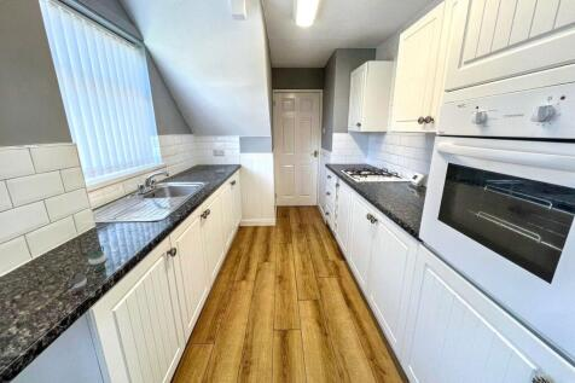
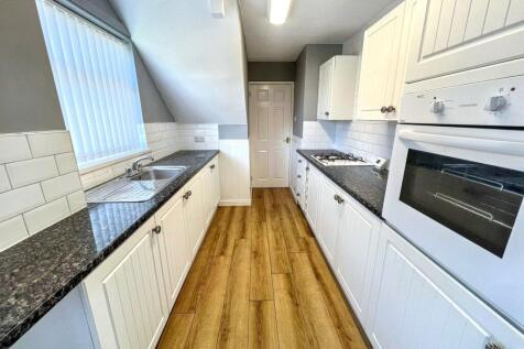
- teapot [66,244,109,294]
